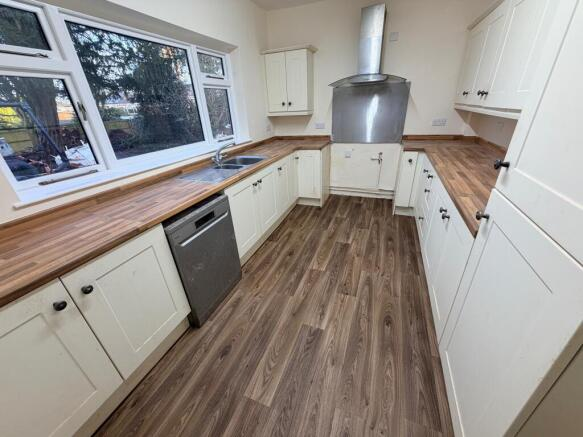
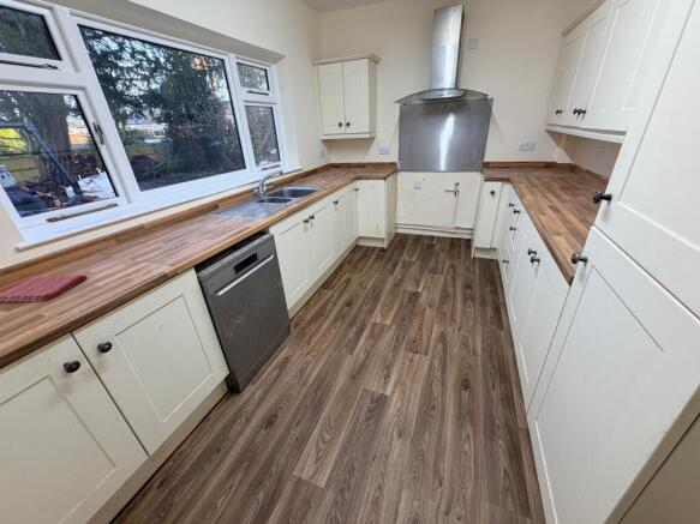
+ dish towel [0,273,89,303]
